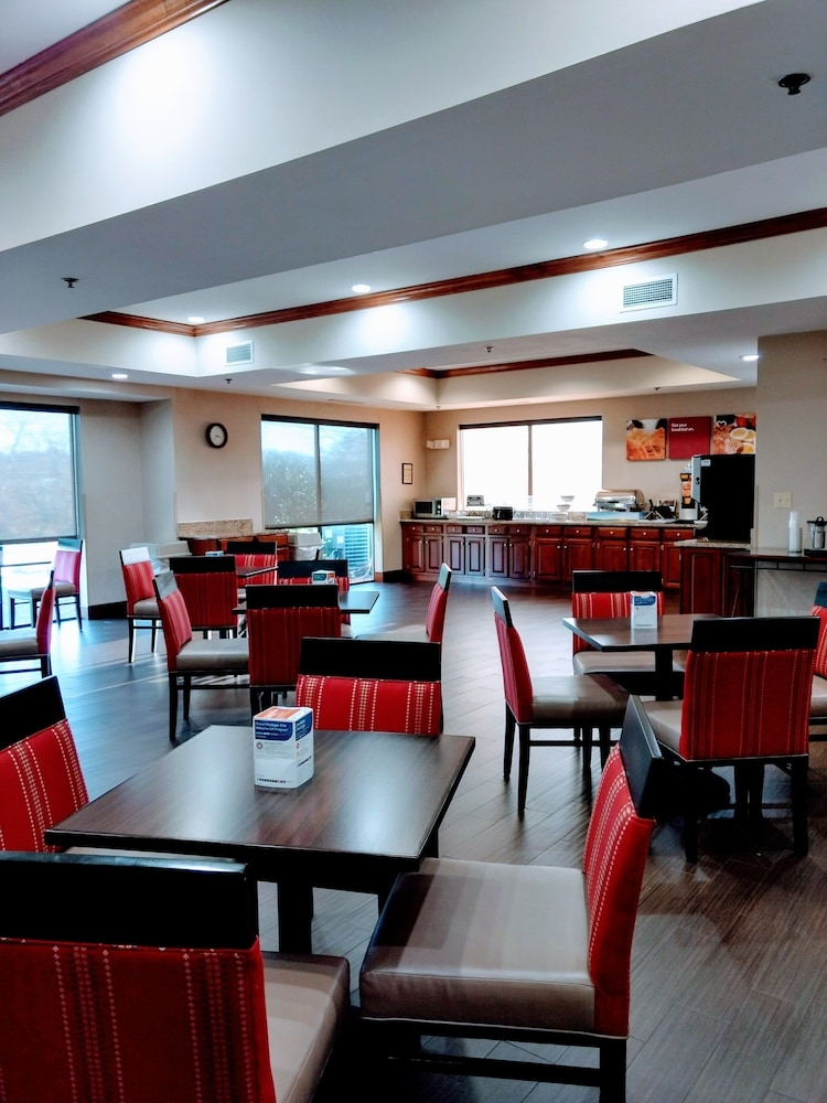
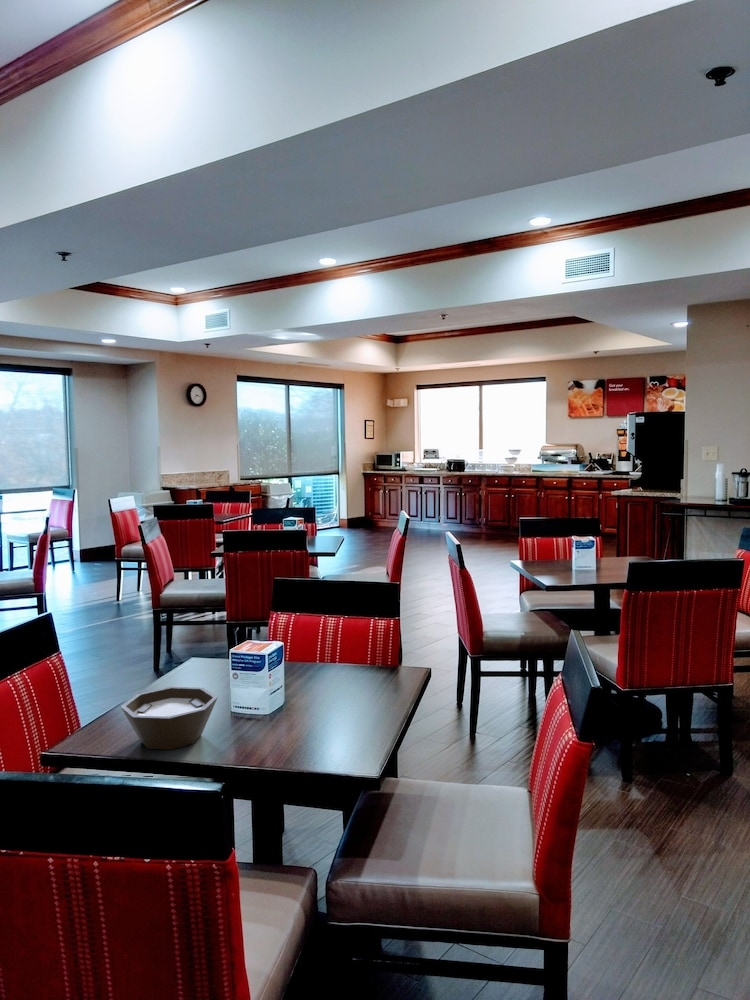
+ bowl [120,686,219,751]
